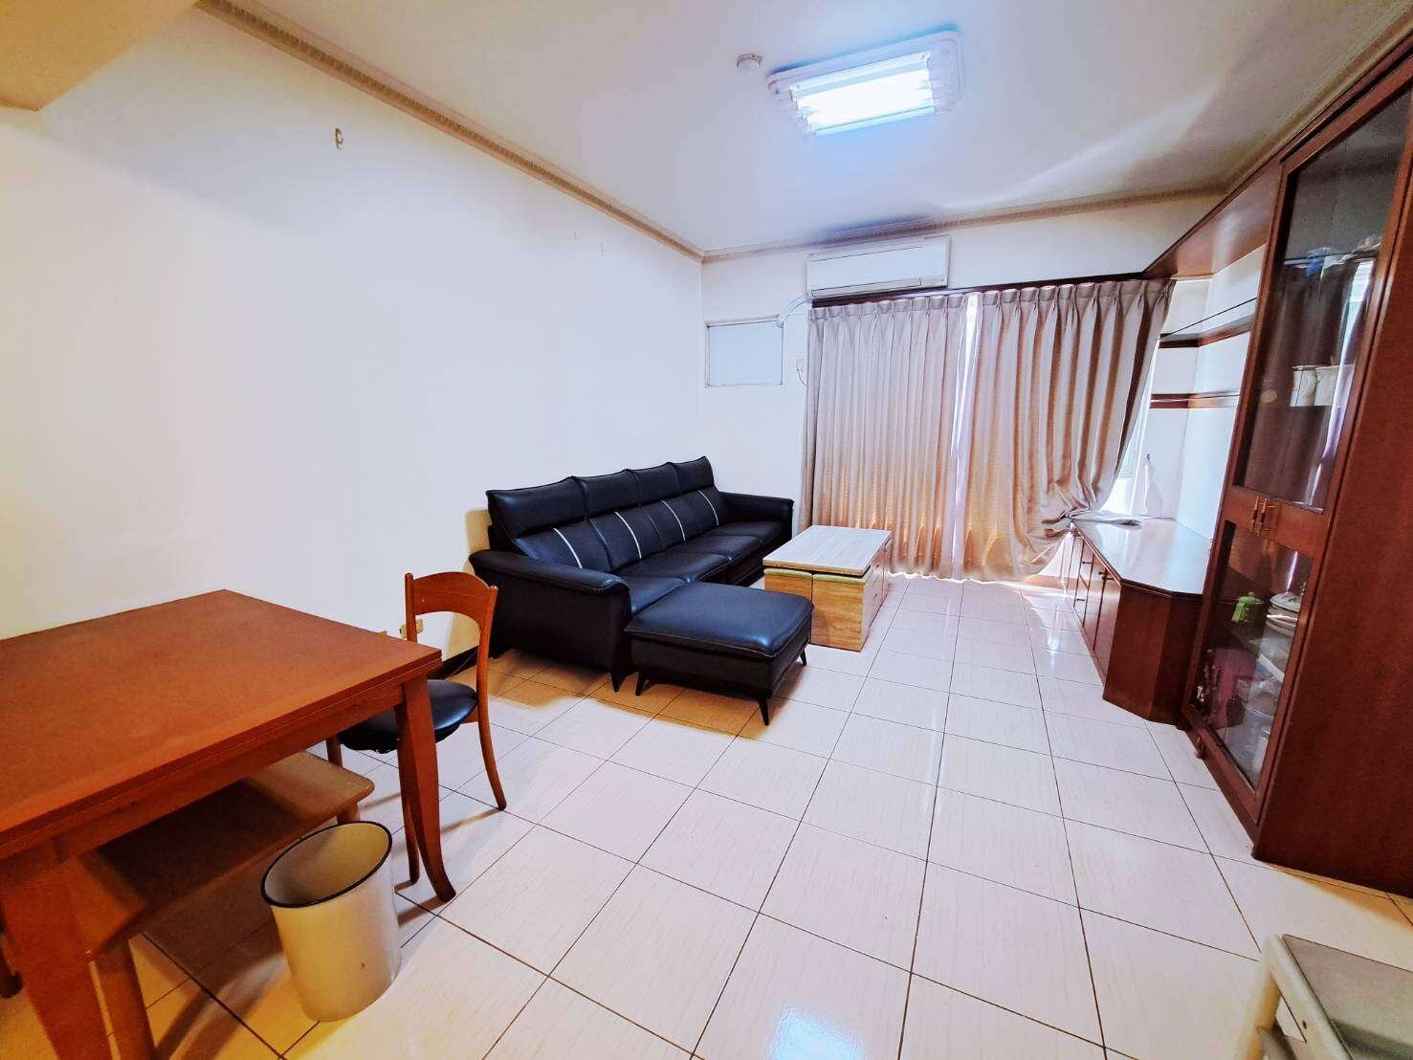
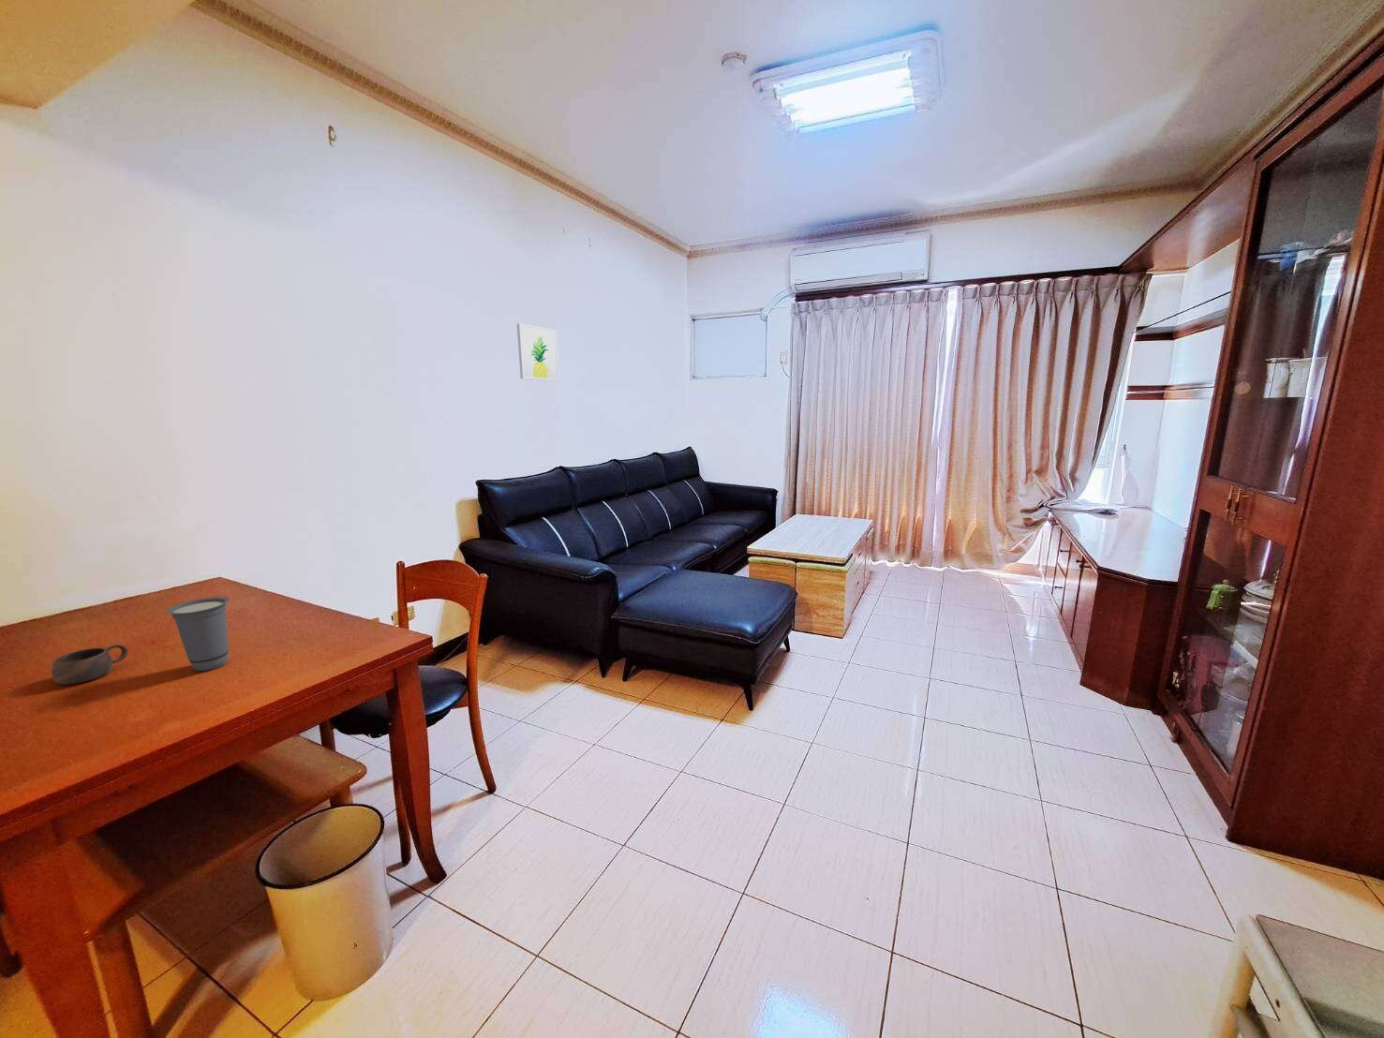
+ wall art [516,323,561,383]
+ cup [50,642,129,686]
+ cup [166,595,230,672]
